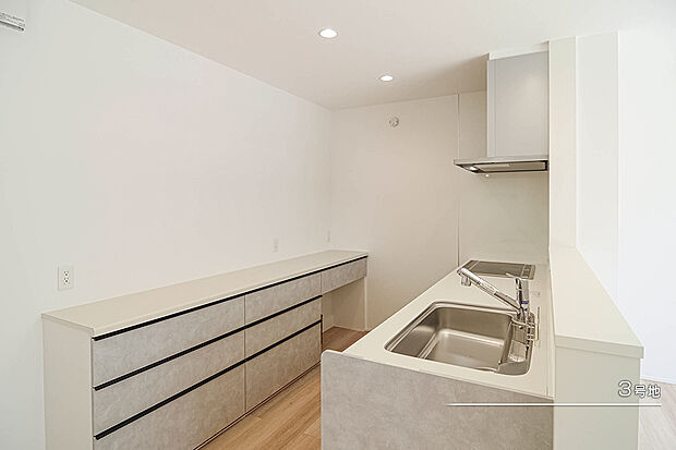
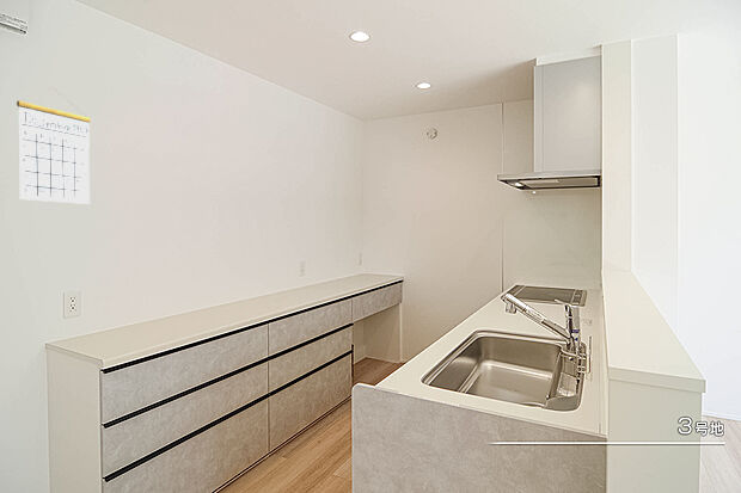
+ calendar [16,87,92,205]
